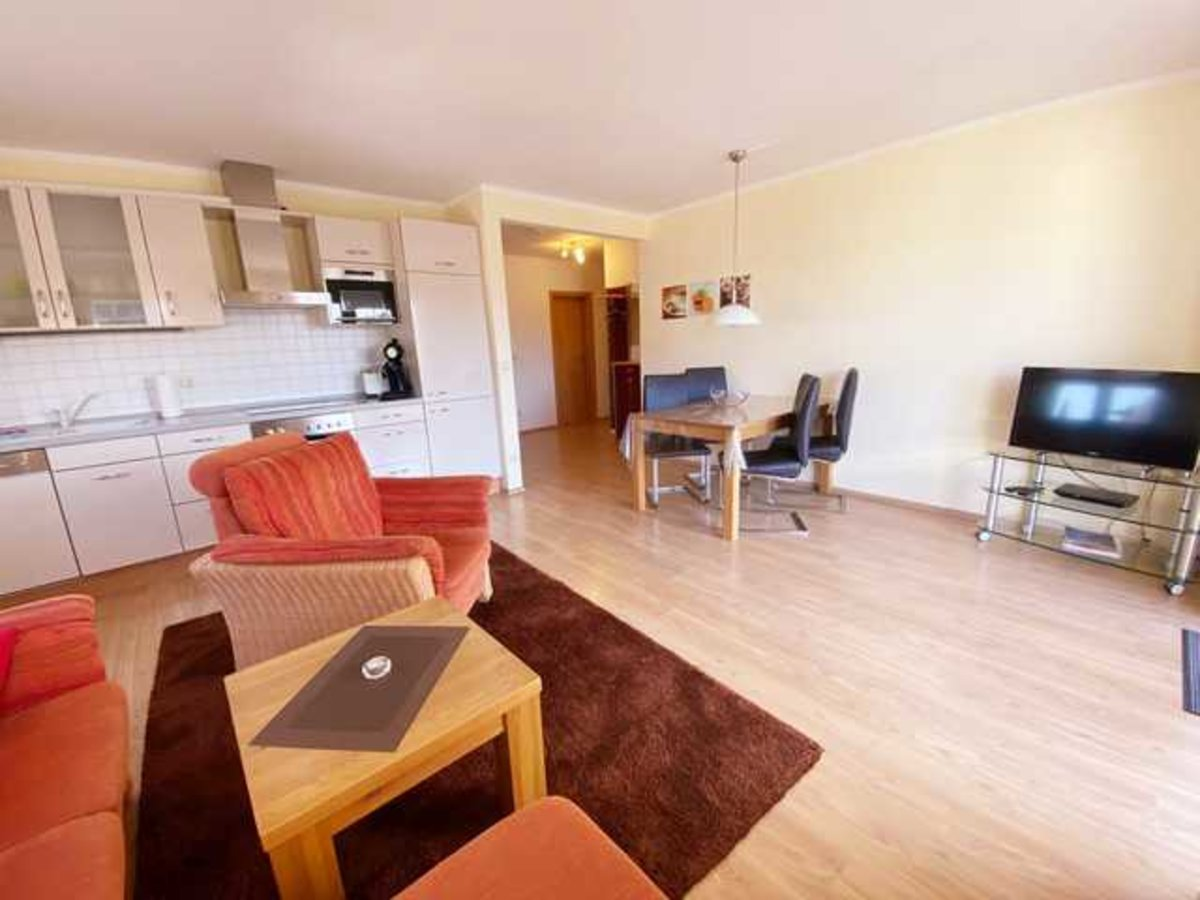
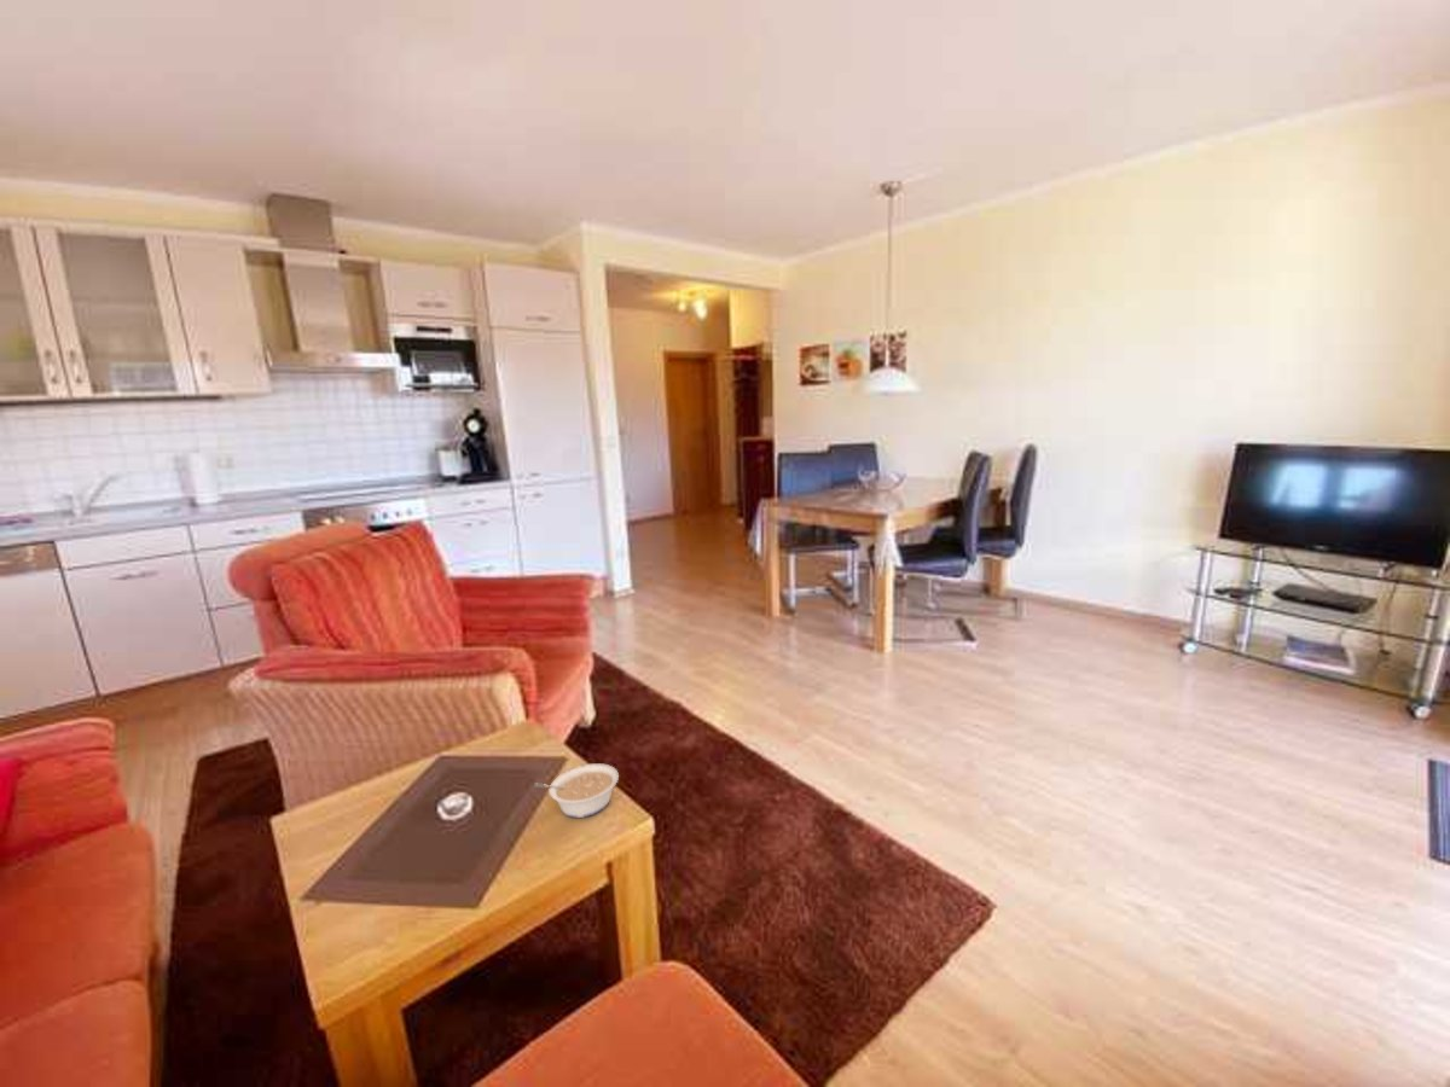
+ legume [533,762,620,819]
